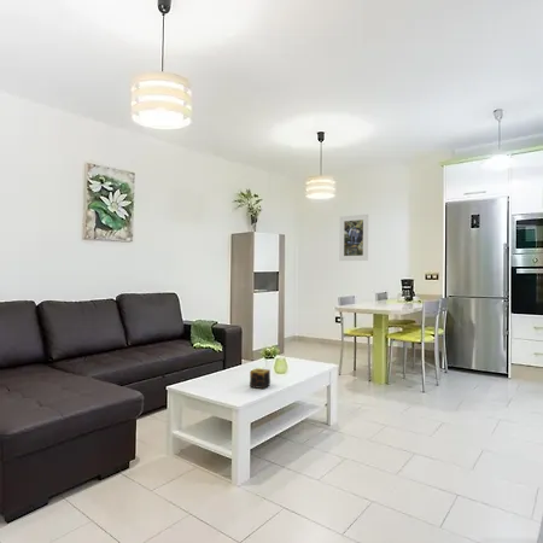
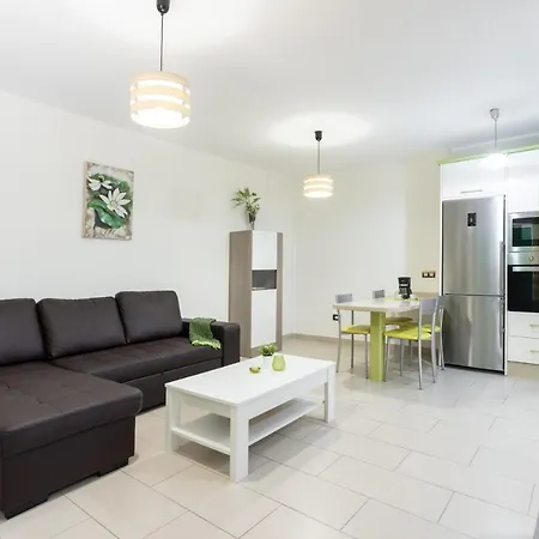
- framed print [338,214,369,262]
- candle [249,367,272,390]
